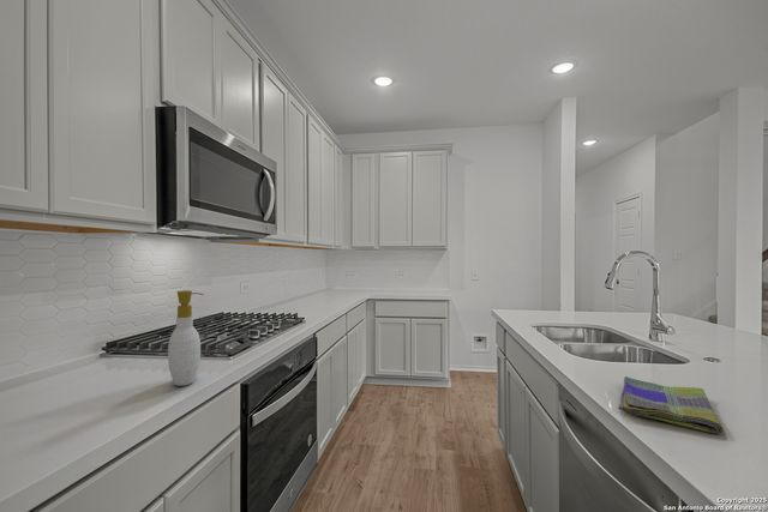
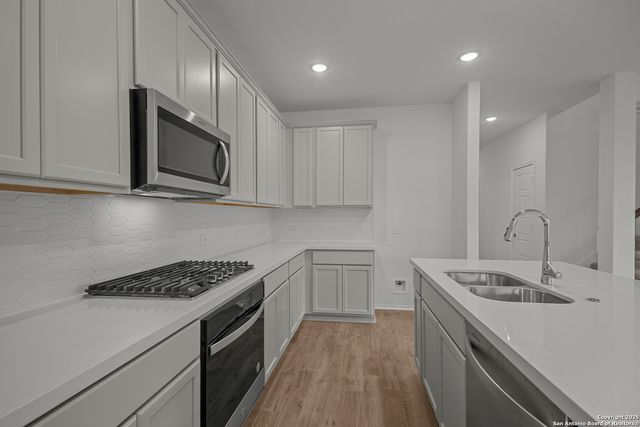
- dish towel [617,375,725,435]
- soap bottle [167,289,205,387]
